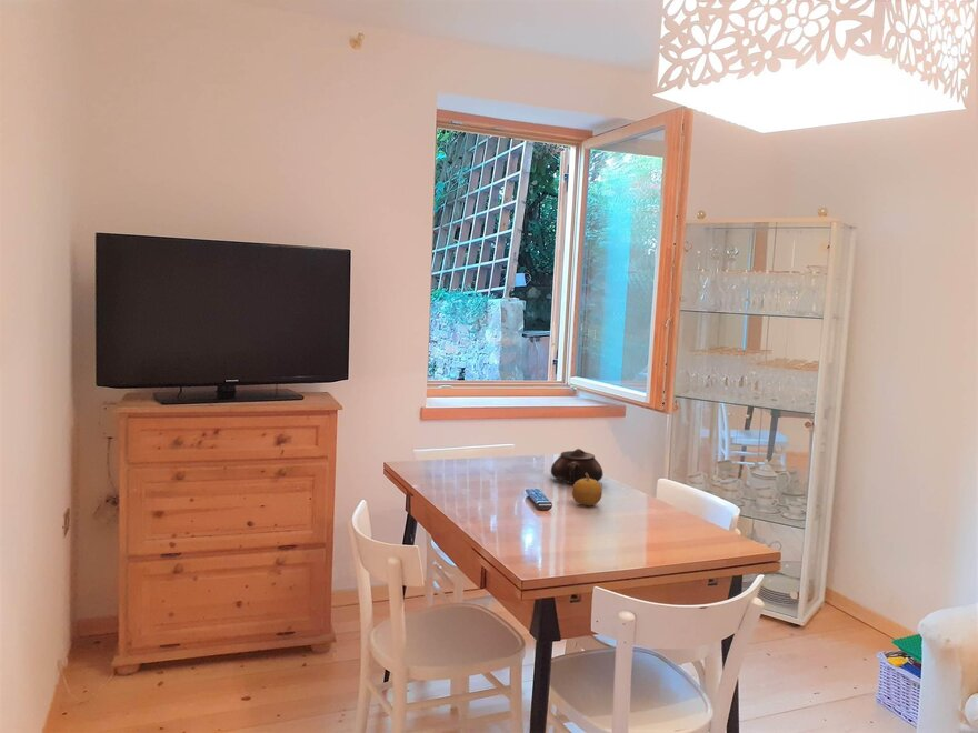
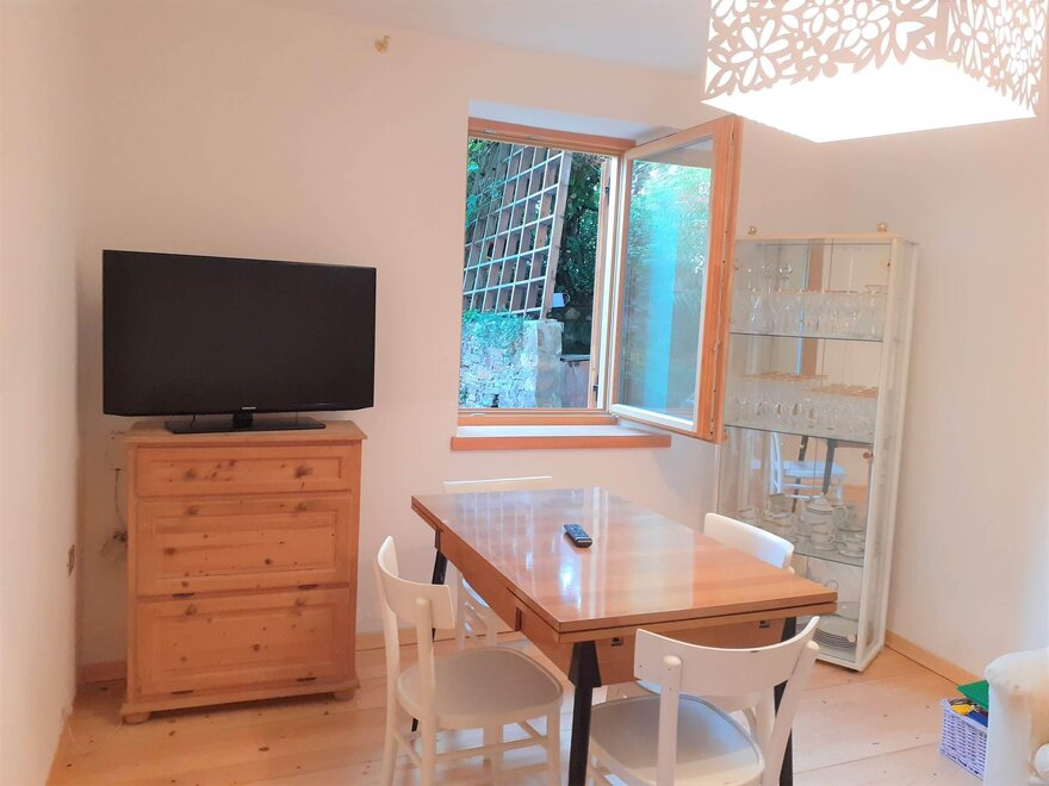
- teapot [550,448,605,485]
- fruit [571,473,603,506]
